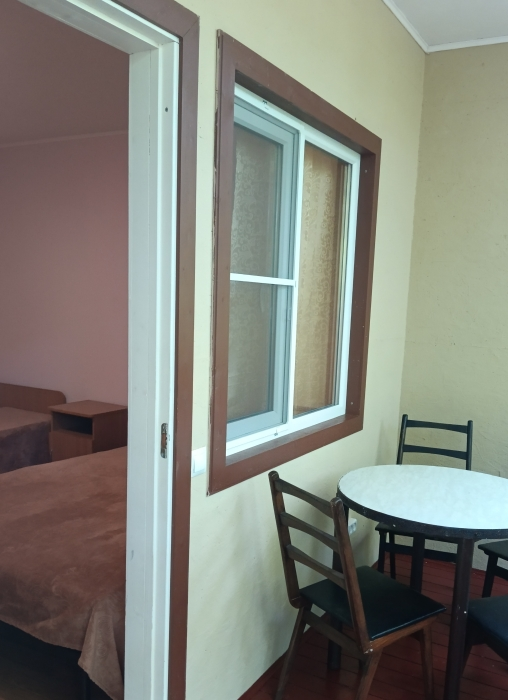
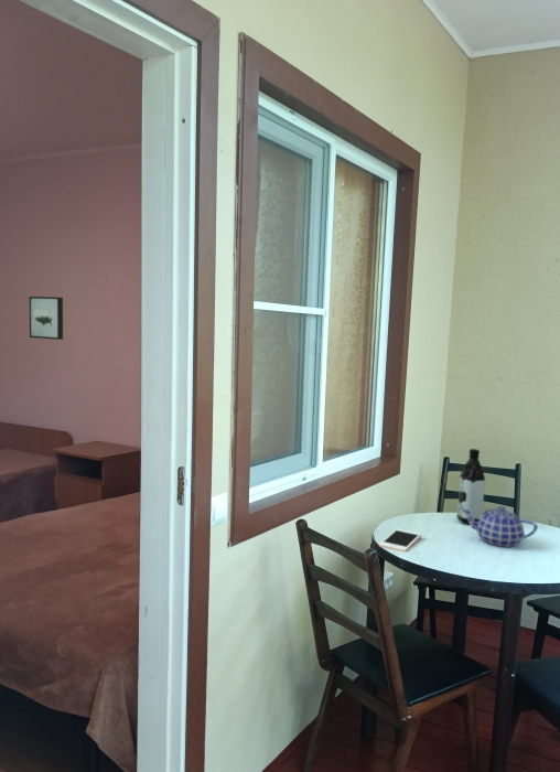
+ teapot [461,505,539,548]
+ wall art [29,296,64,341]
+ cell phone [378,528,422,553]
+ water bottle [456,448,486,526]
